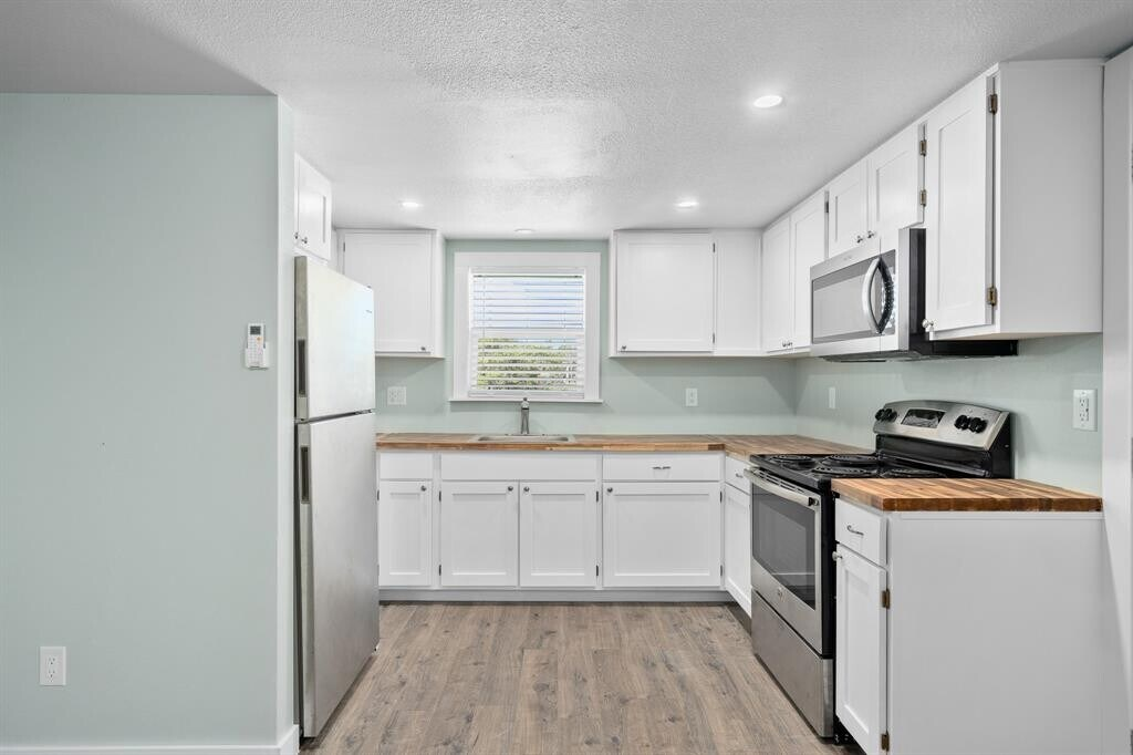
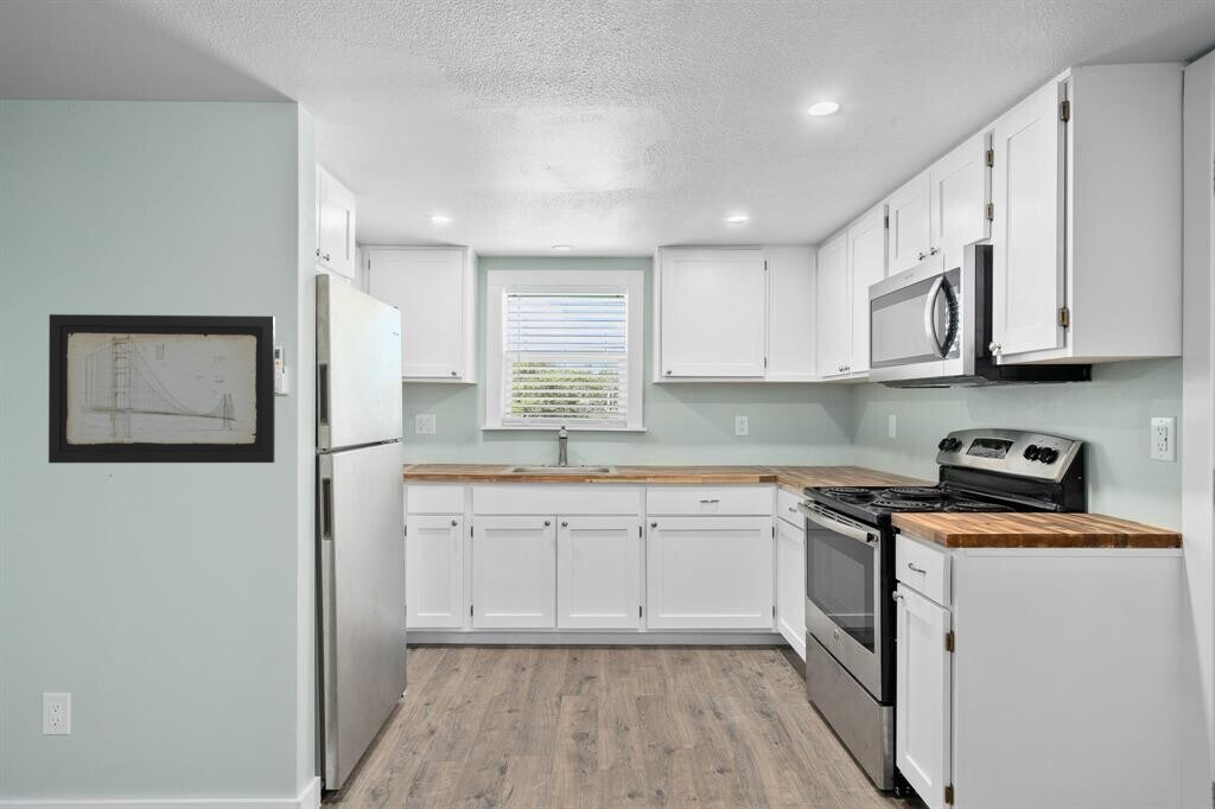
+ wall art [47,313,276,464]
